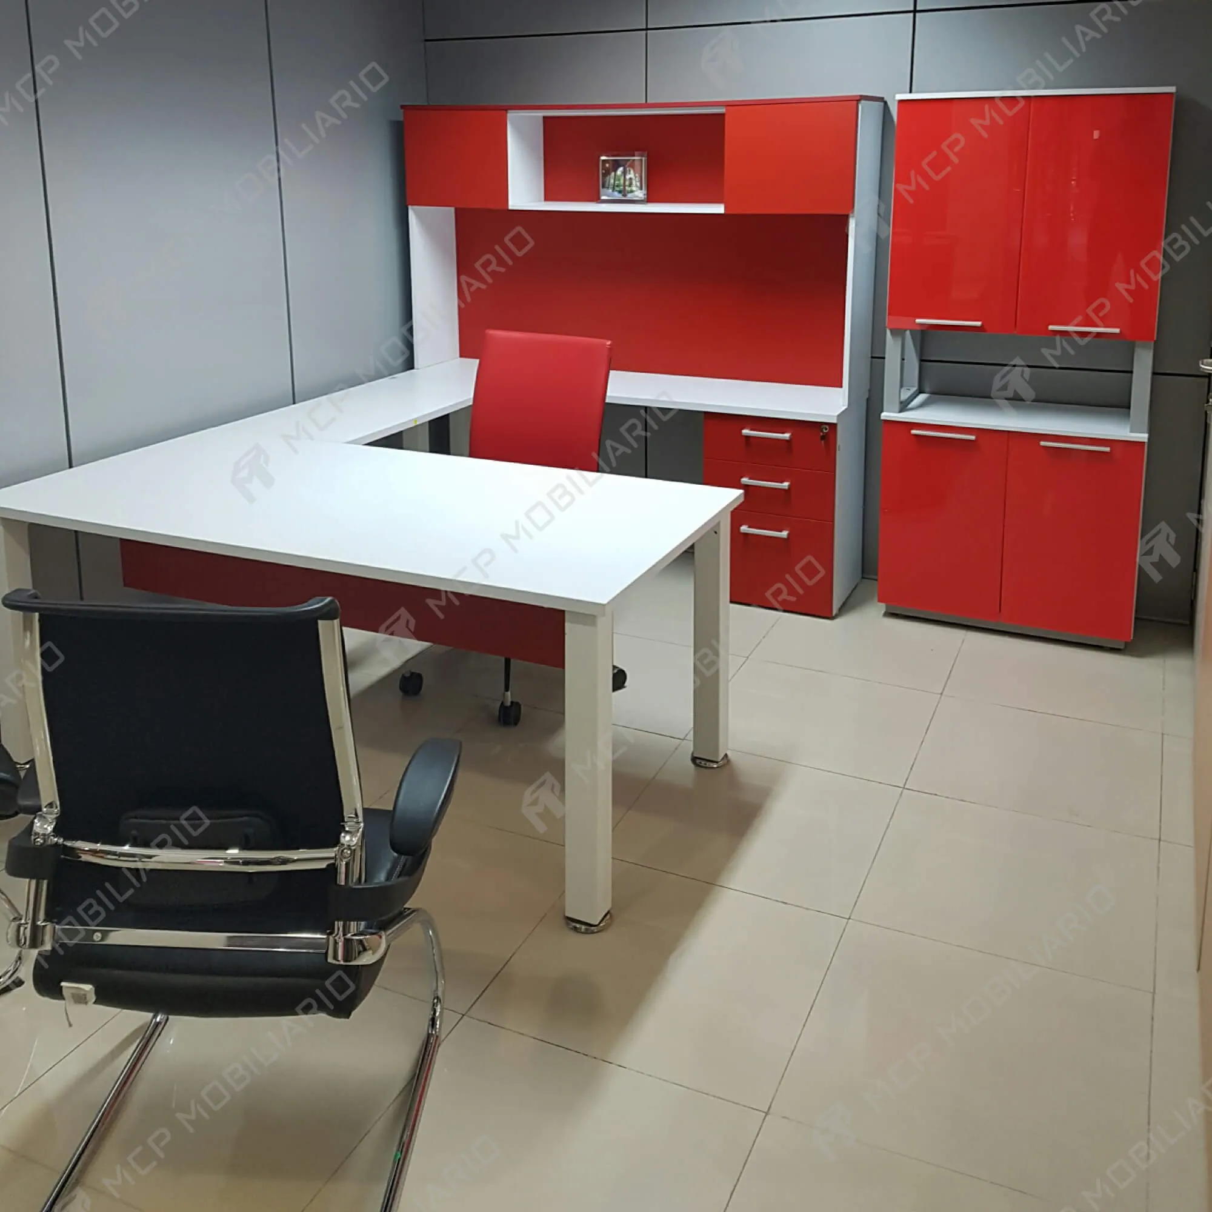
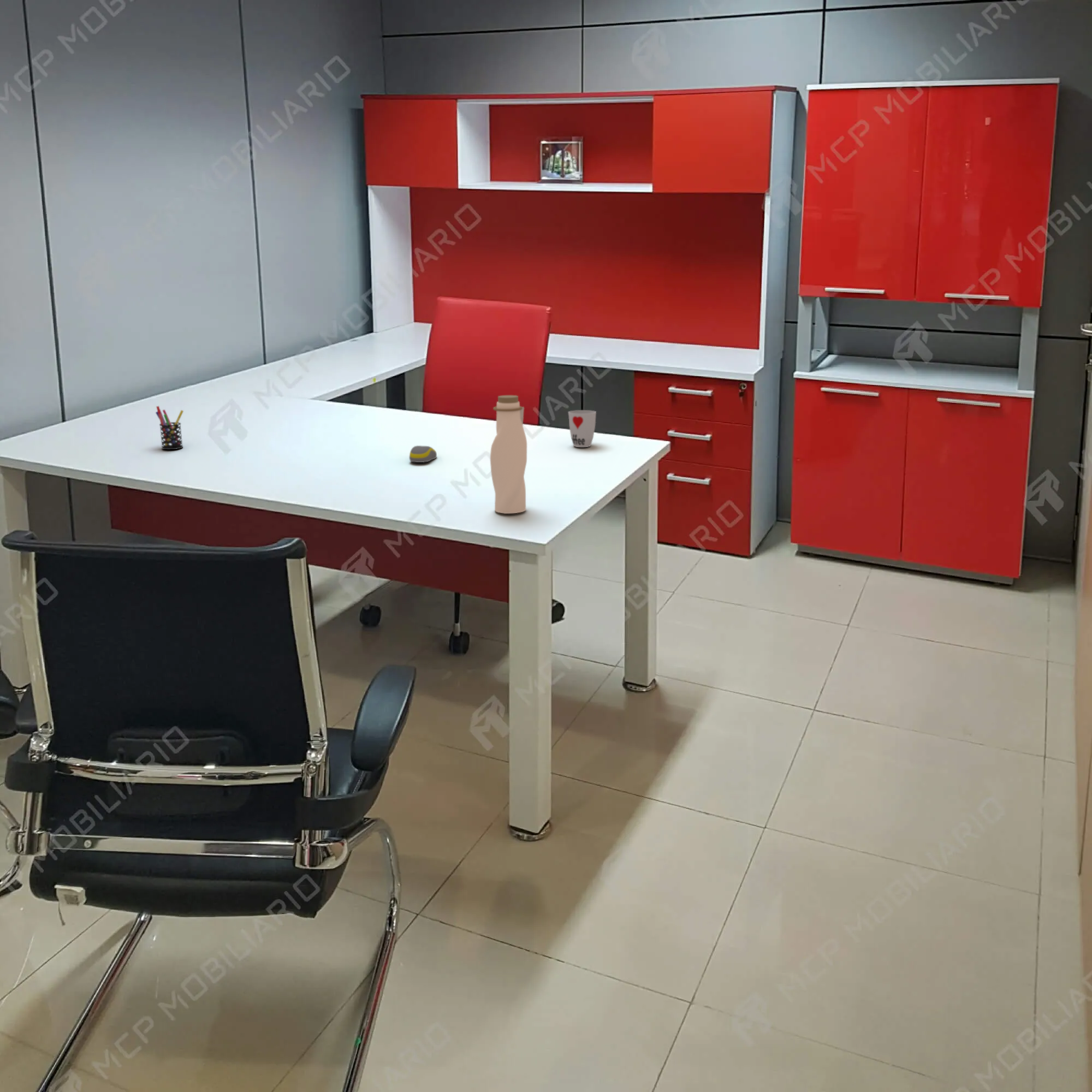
+ water bottle [490,395,527,514]
+ cup [568,410,597,448]
+ computer mouse [409,445,437,463]
+ pen holder [155,406,184,450]
